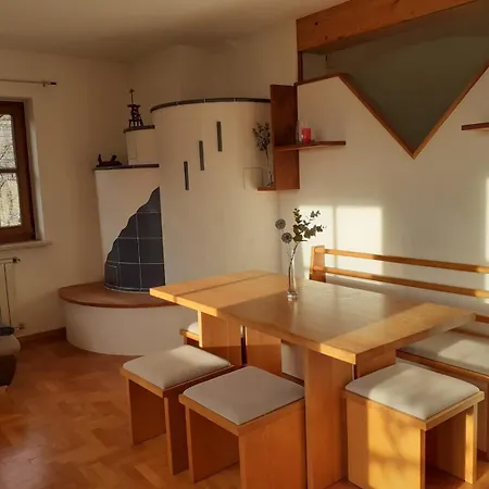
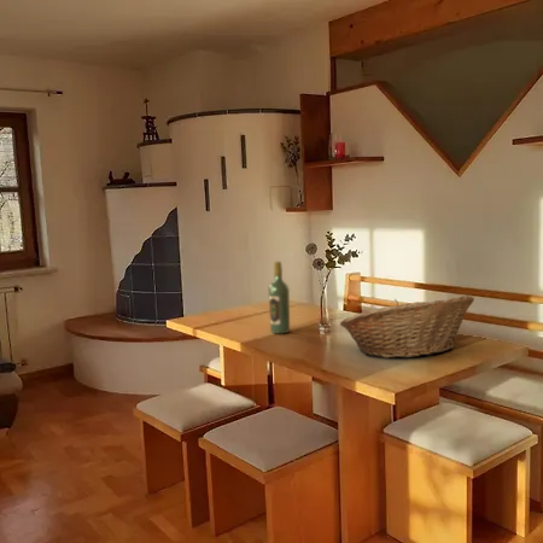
+ wine bottle [268,261,291,334]
+ fruit basket [339,294,475,360]
